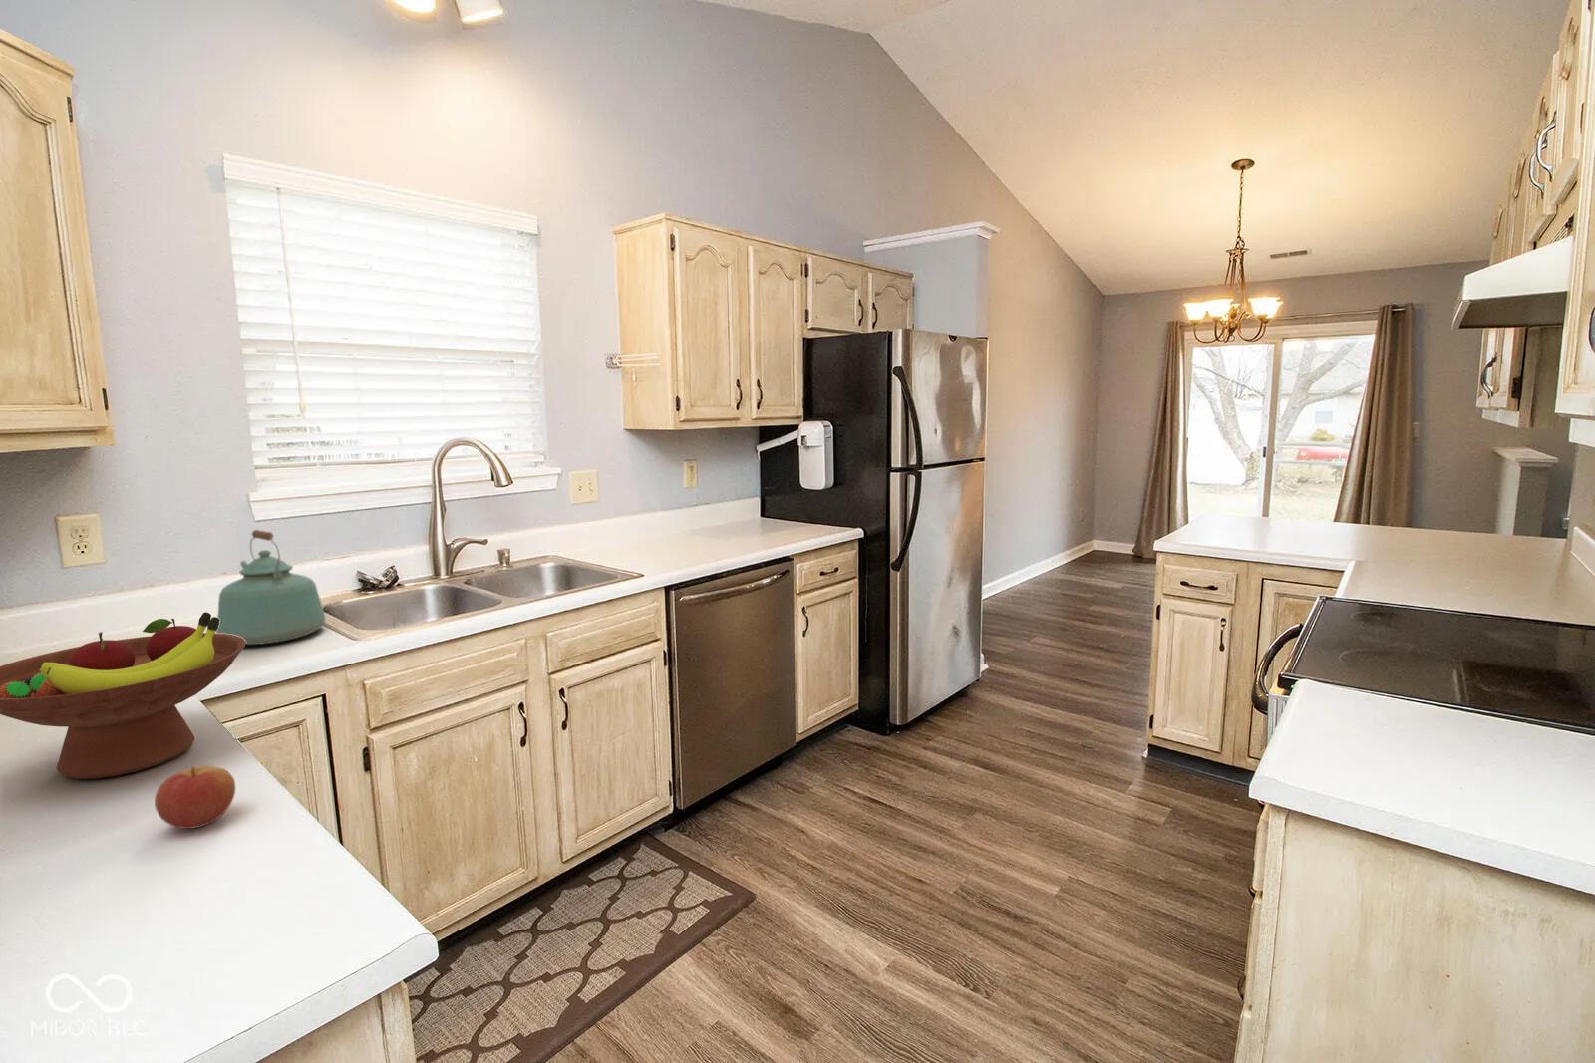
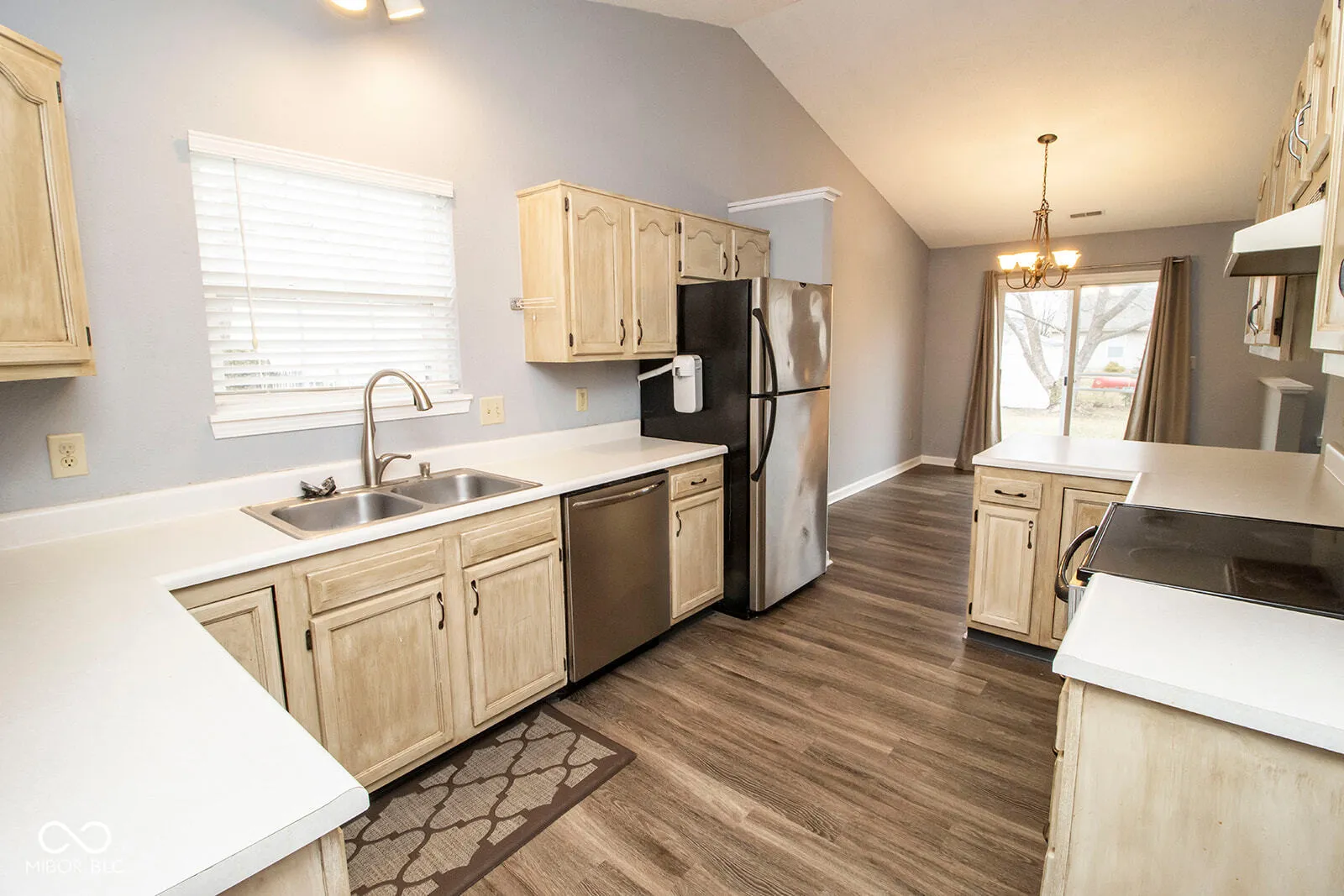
- kettle [215,529,328,645]
- fruit bowl [0,611,246,781]
- apple [153,763,236,830]
